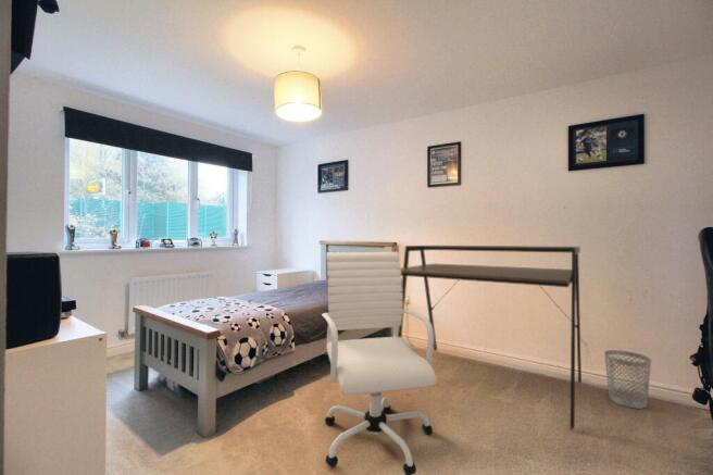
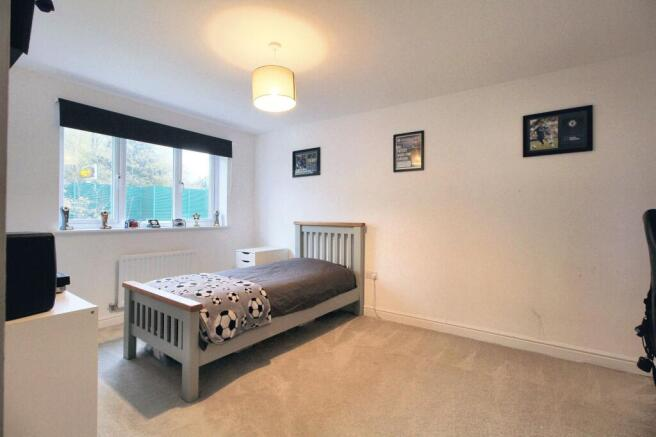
- wastebasket [603,349,652,410]
- office chair [321,251,438,475]
- desk [398,245,583,430]
